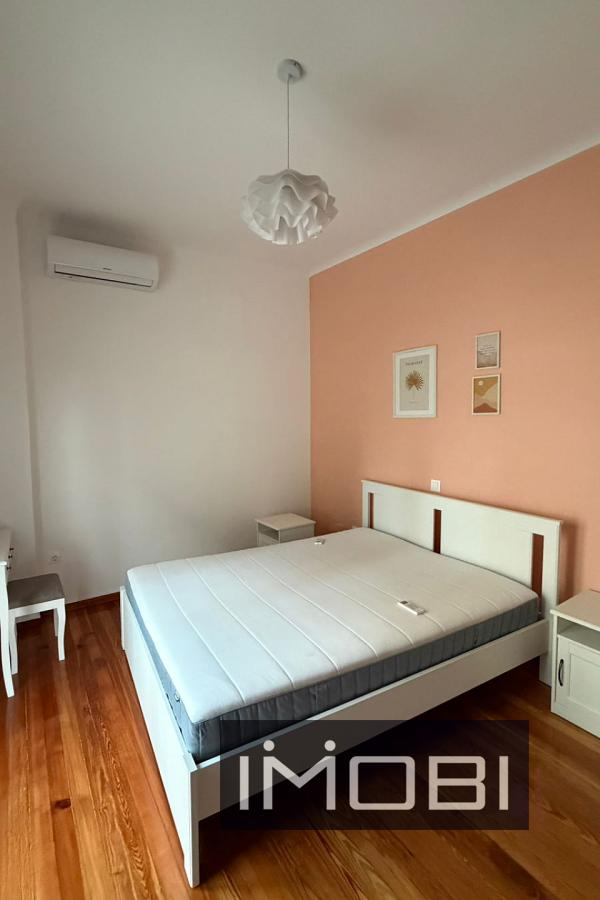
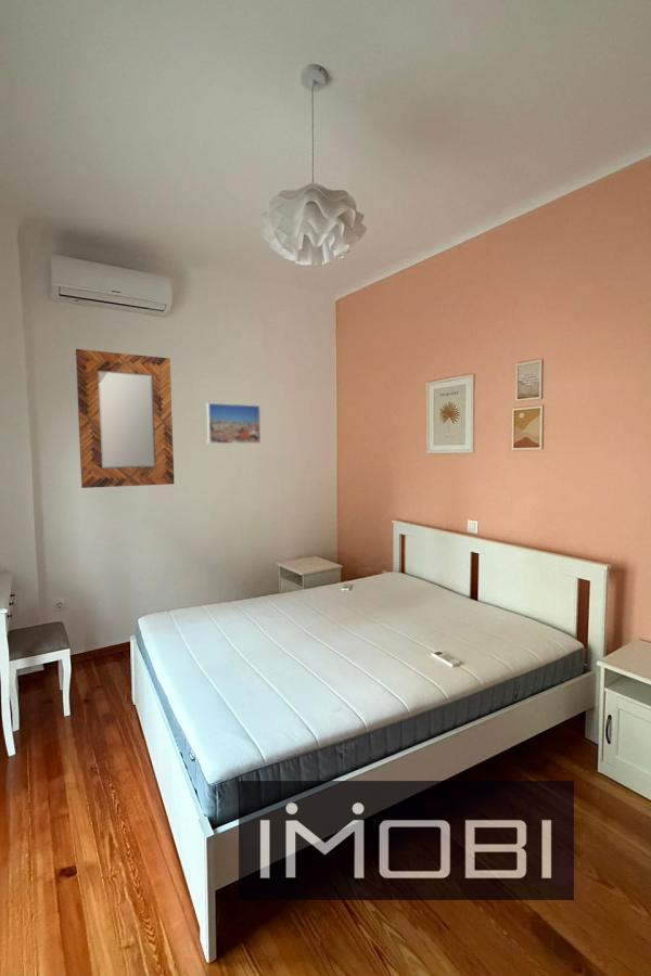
+ home mirror [74,348,175,489]
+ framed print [206,402,261,445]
